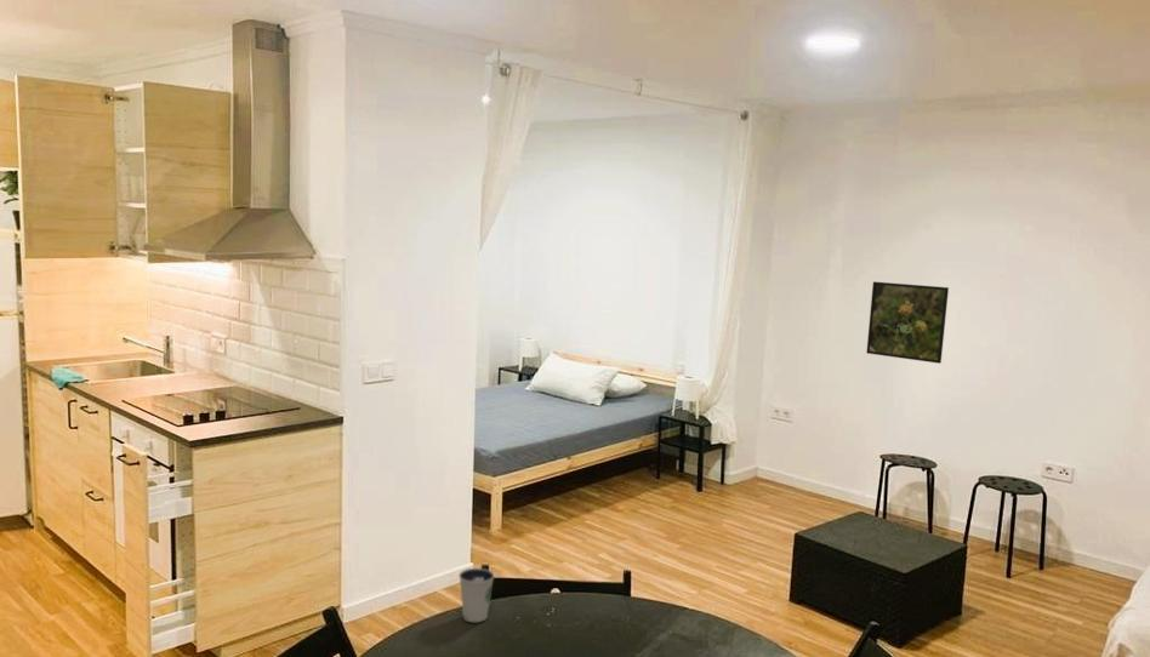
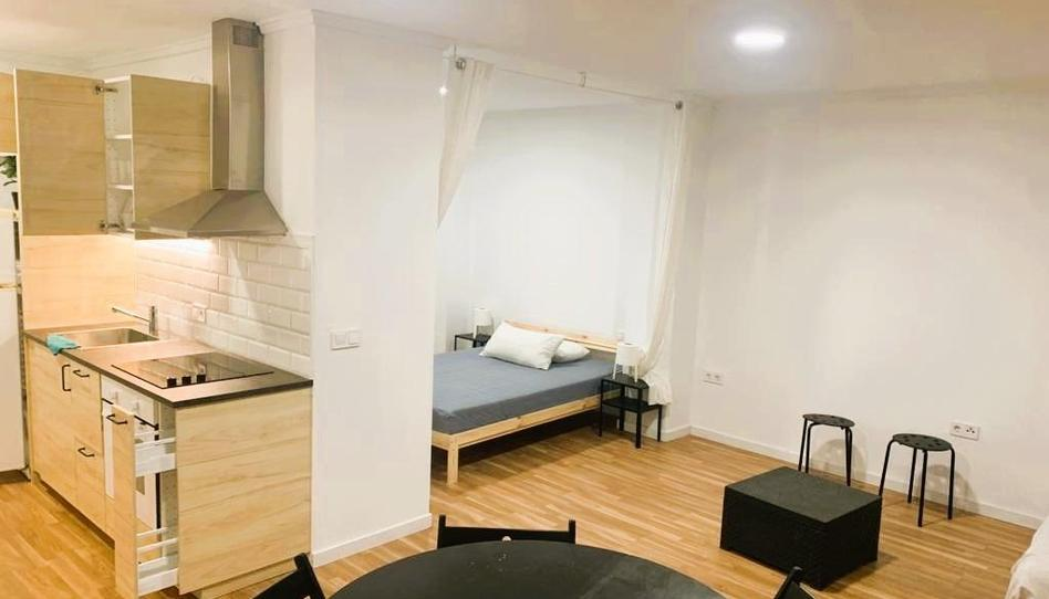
- dixie cup [457,567,495,623]
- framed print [865,280,950,365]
